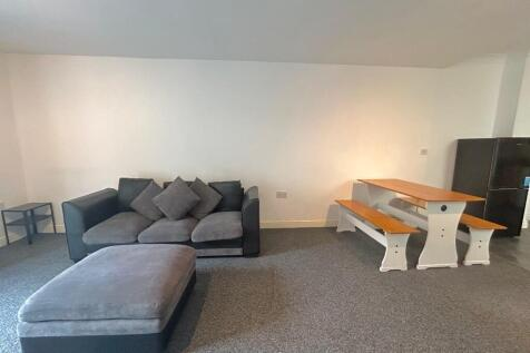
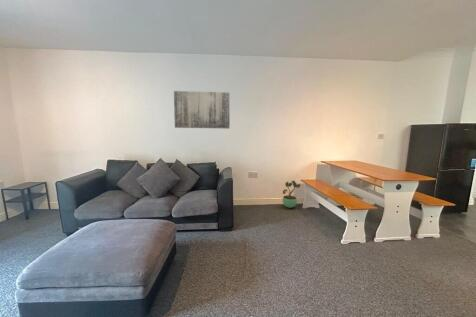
+ potted plant [281,179,302,209]
+ wall art [173,90,231,129]
